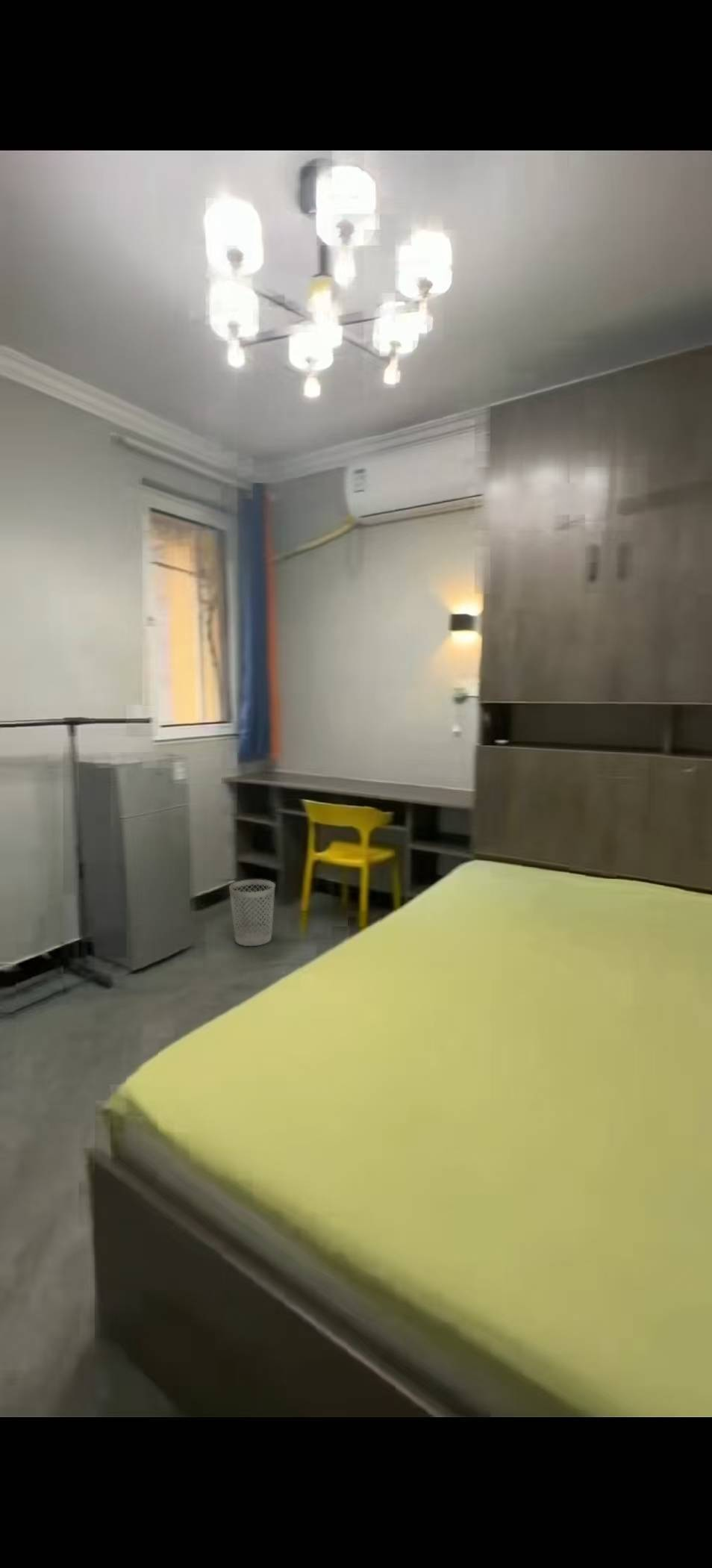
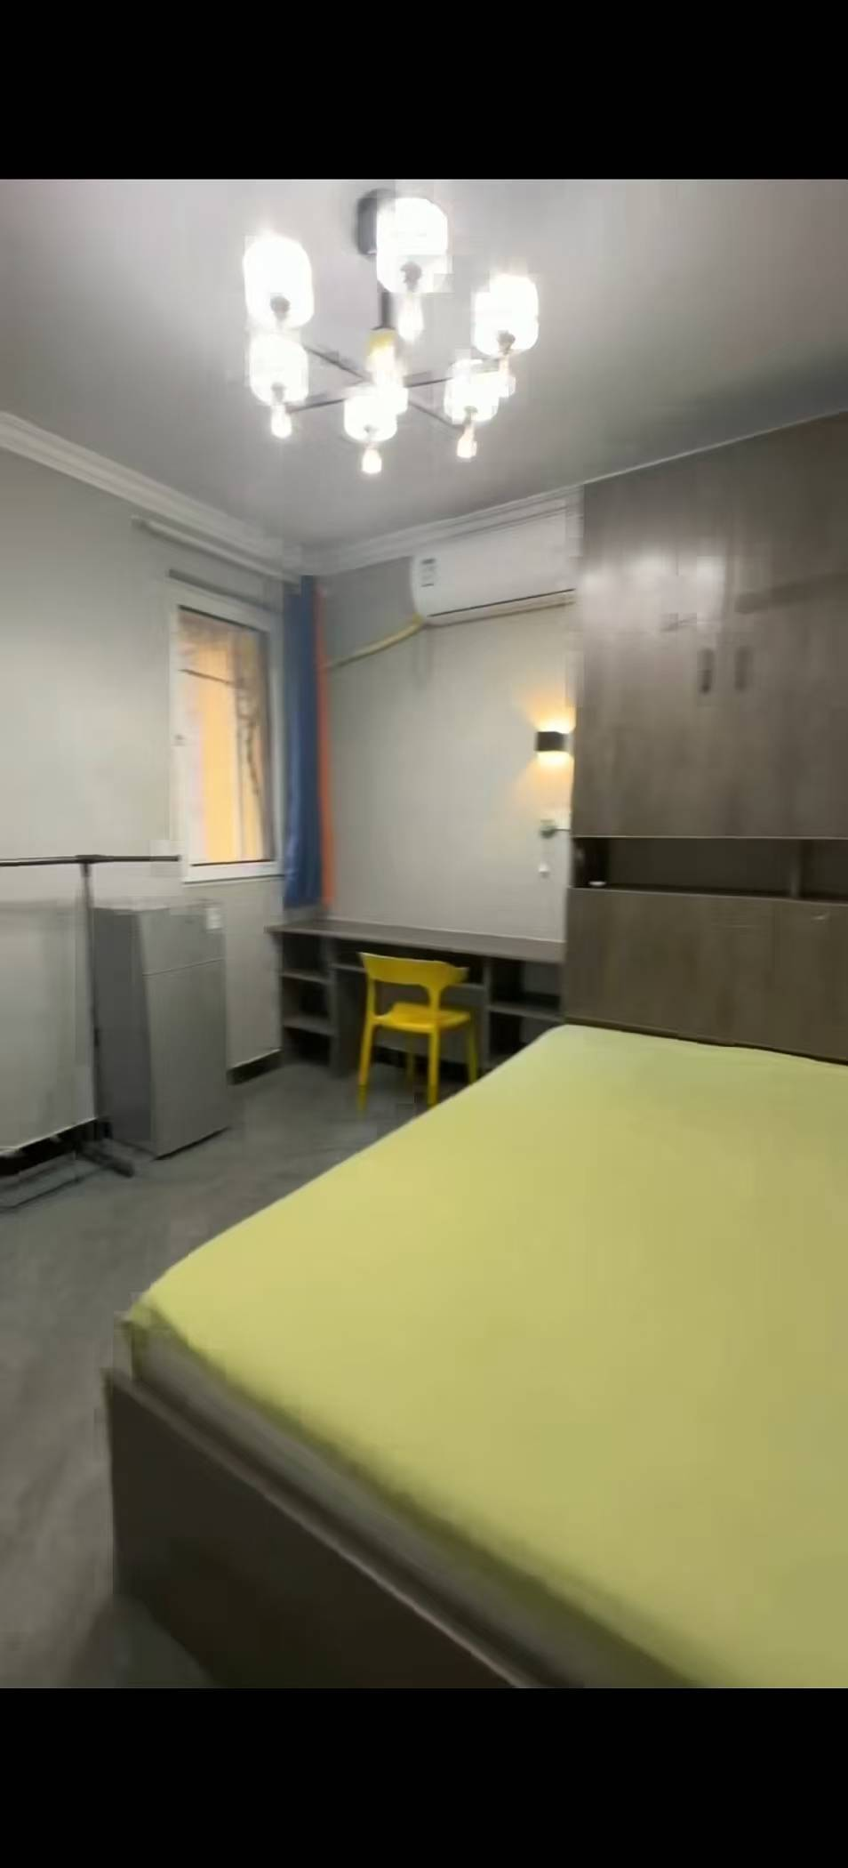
- wastebasket [228,879,275,947]
